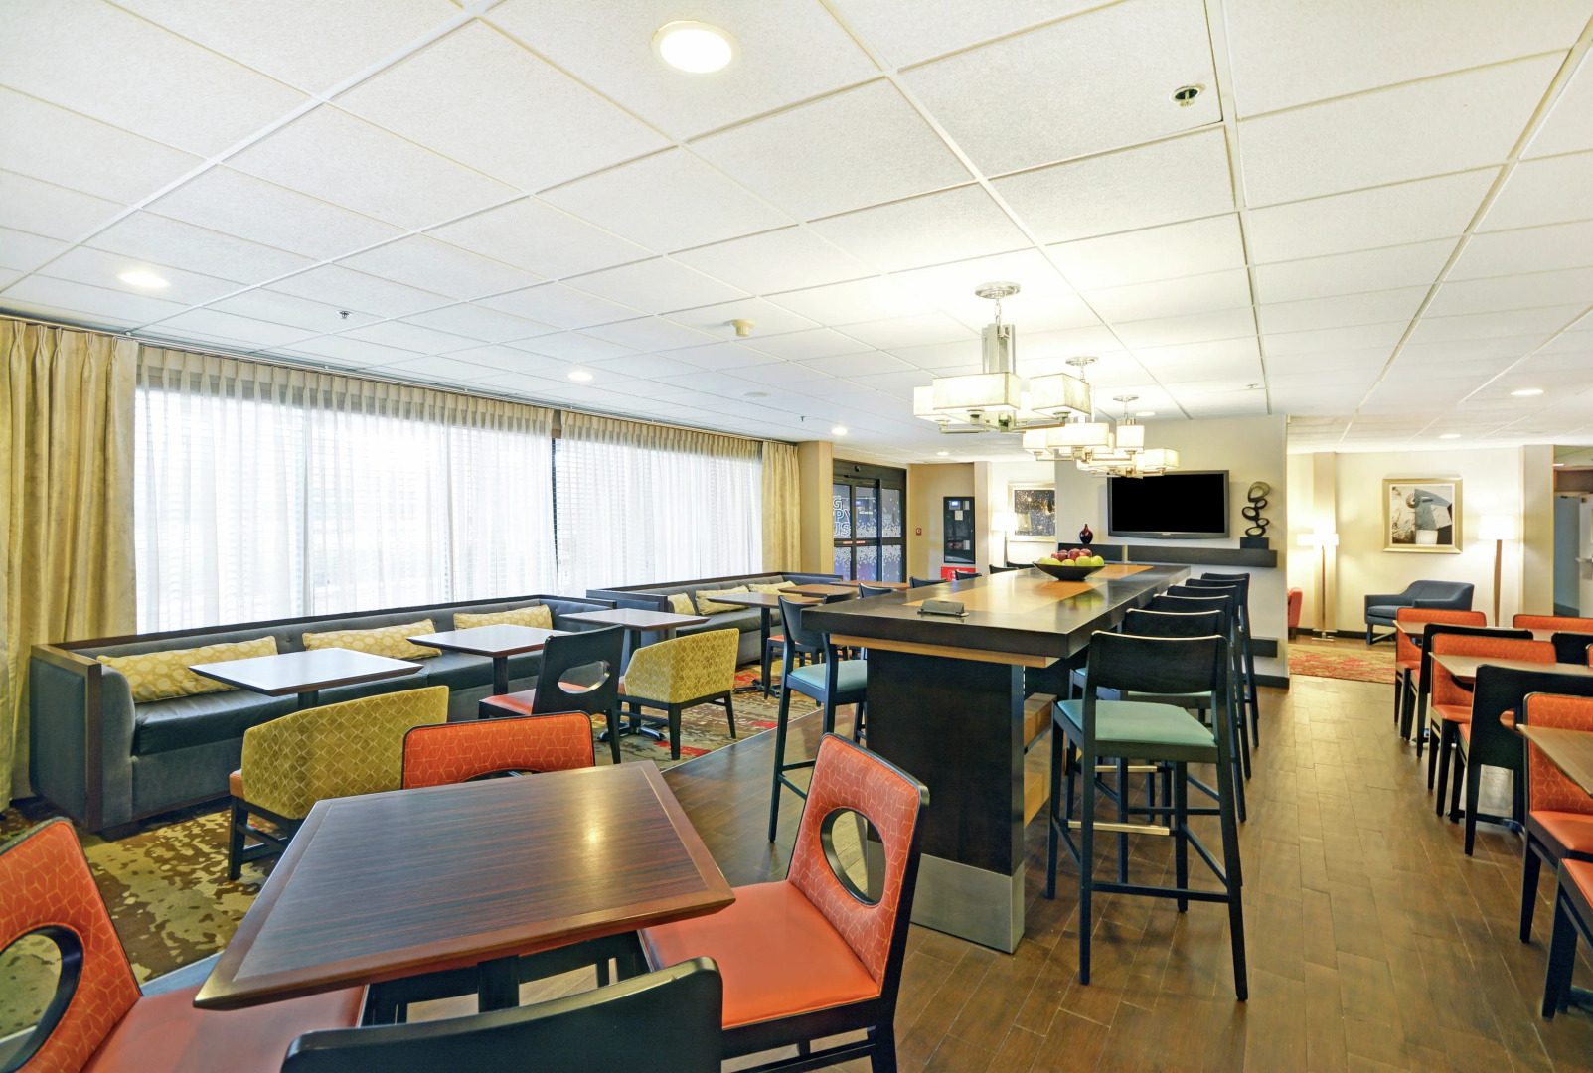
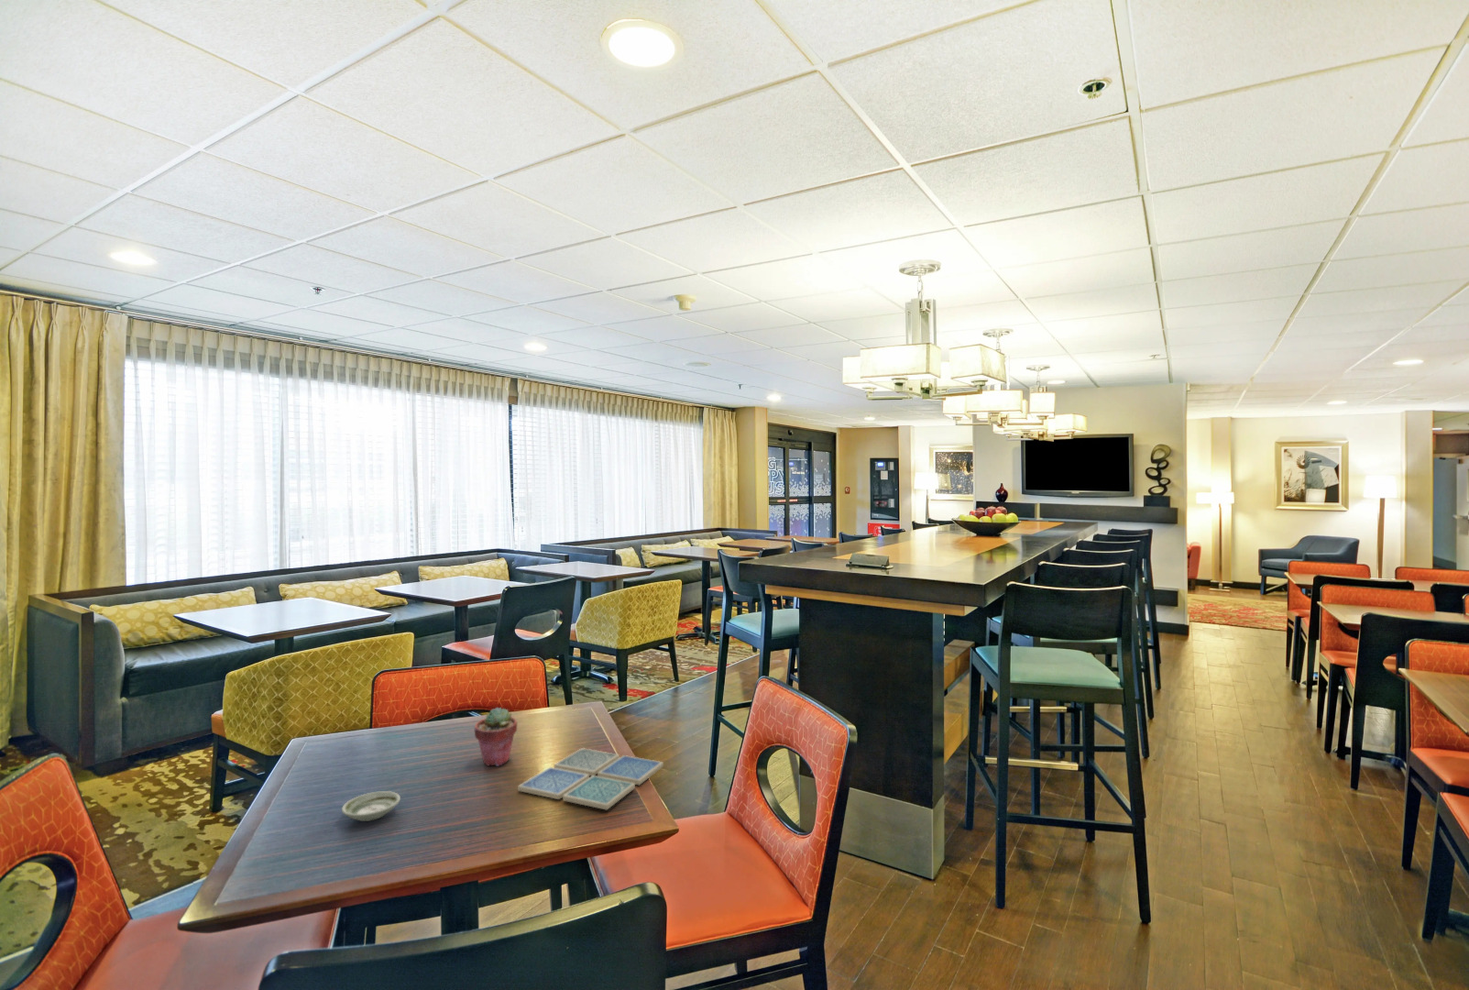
+ potted succulent [474,707,518,767]
+ saucer [341,790,401,822]
+ drink coaster [517,747,665,810]
